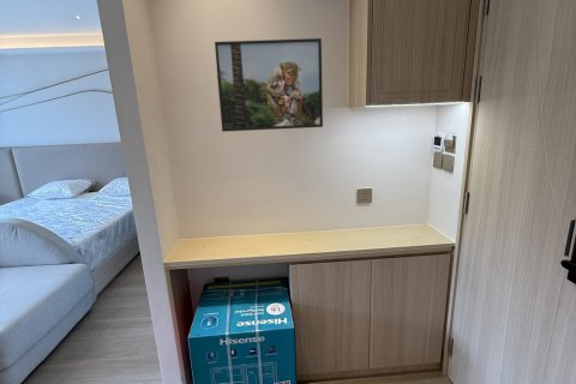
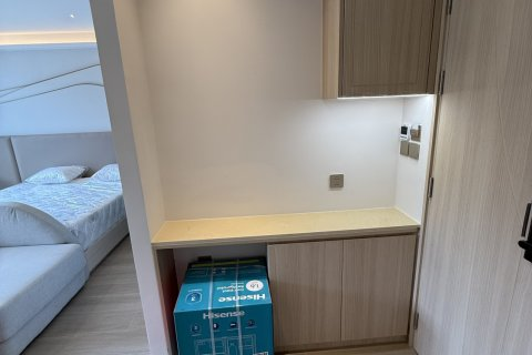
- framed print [214,37,324,133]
